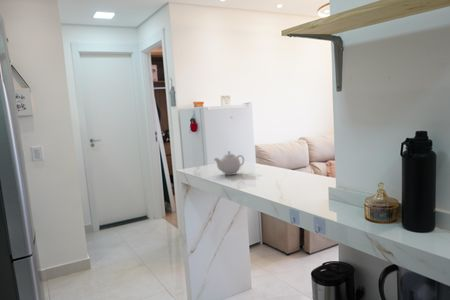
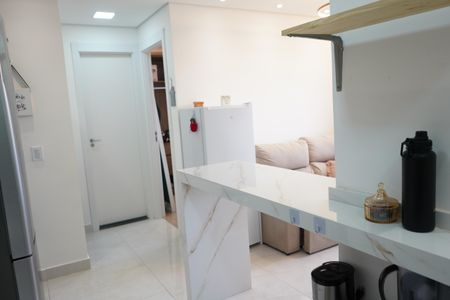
- teapot [213,150,245,176]
